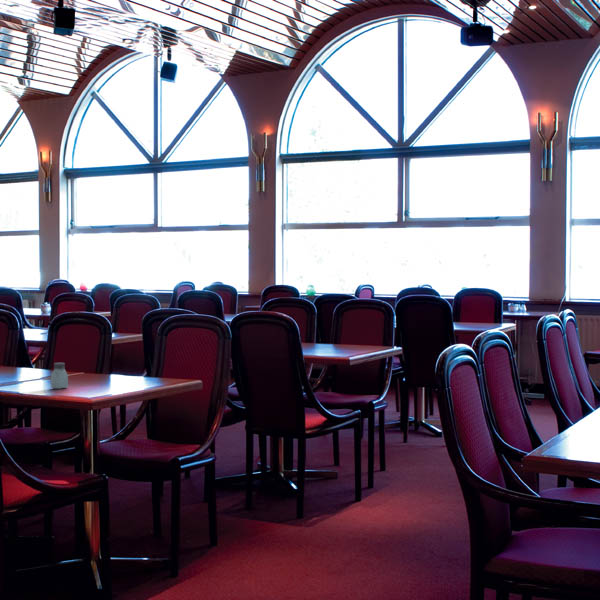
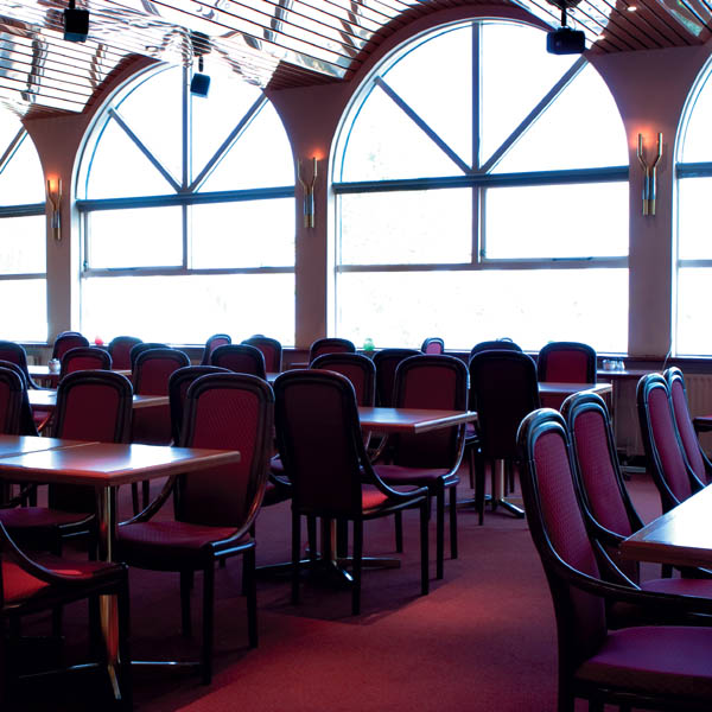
- saltshaker [50,362,69,390]
